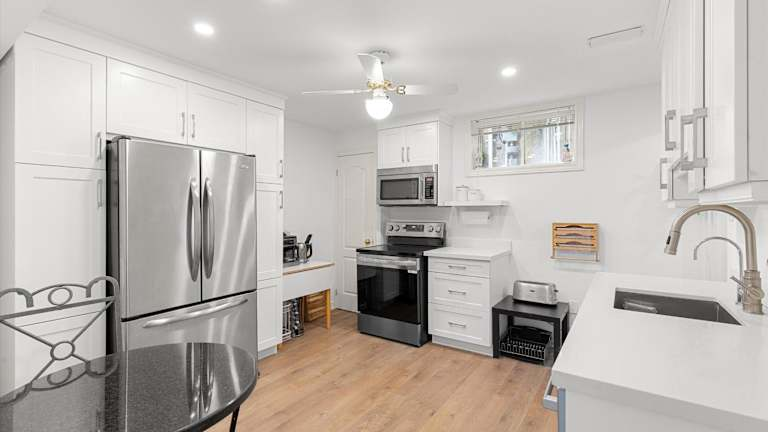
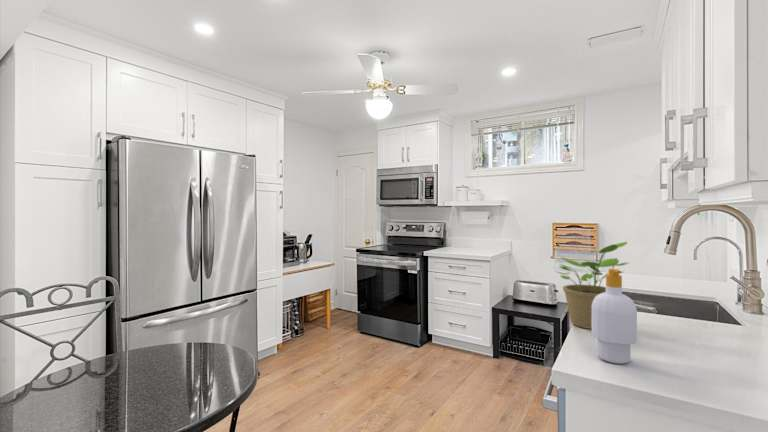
+ soap bottle [591,268,638,365]
+ potted plant [554,241,629,330]
